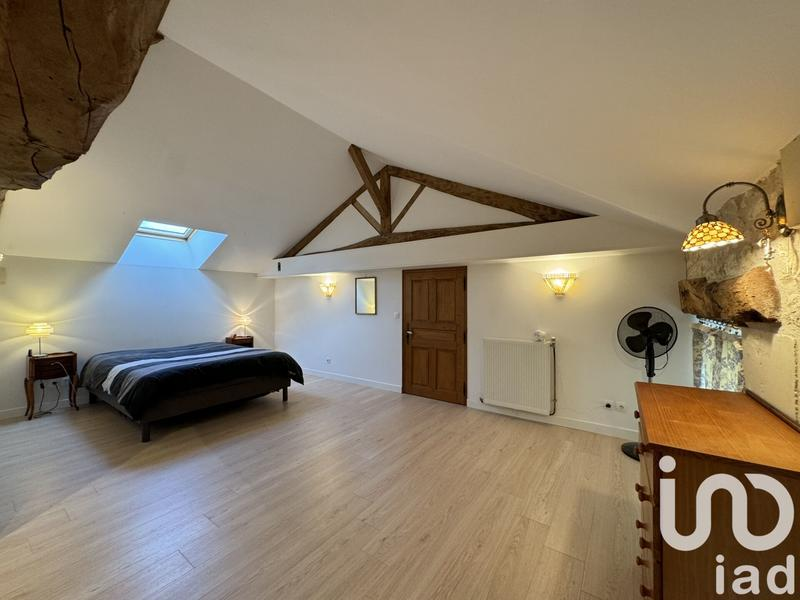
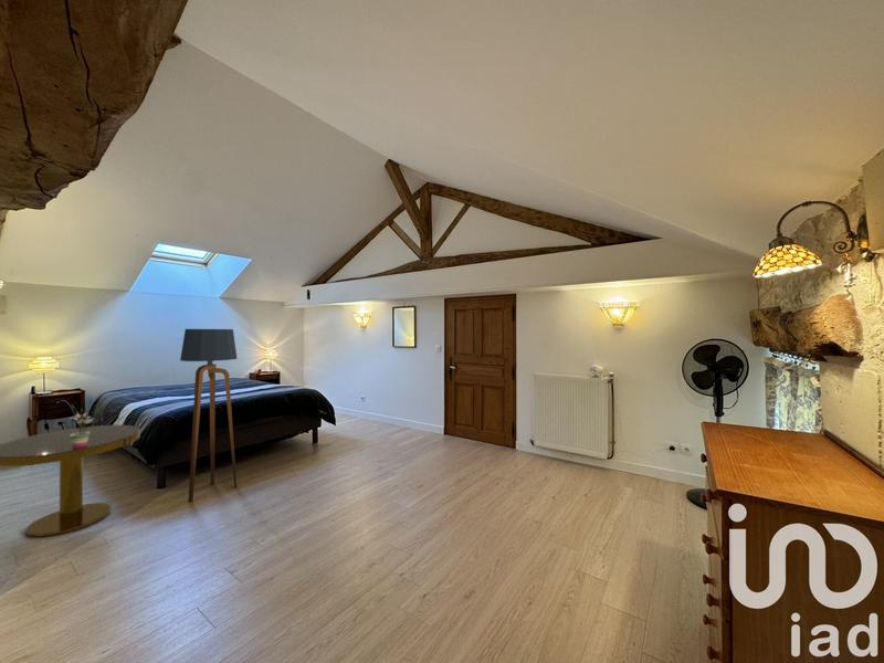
+ side table [0,424,141,538]
+ floor lamp [179,328,238,503]
+ potted plant [70,403,96,448]
